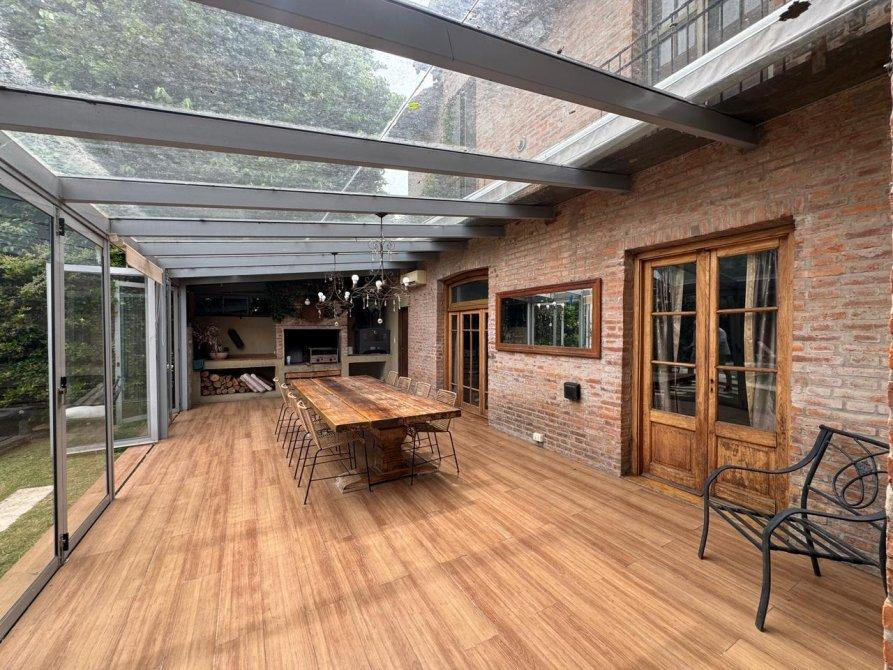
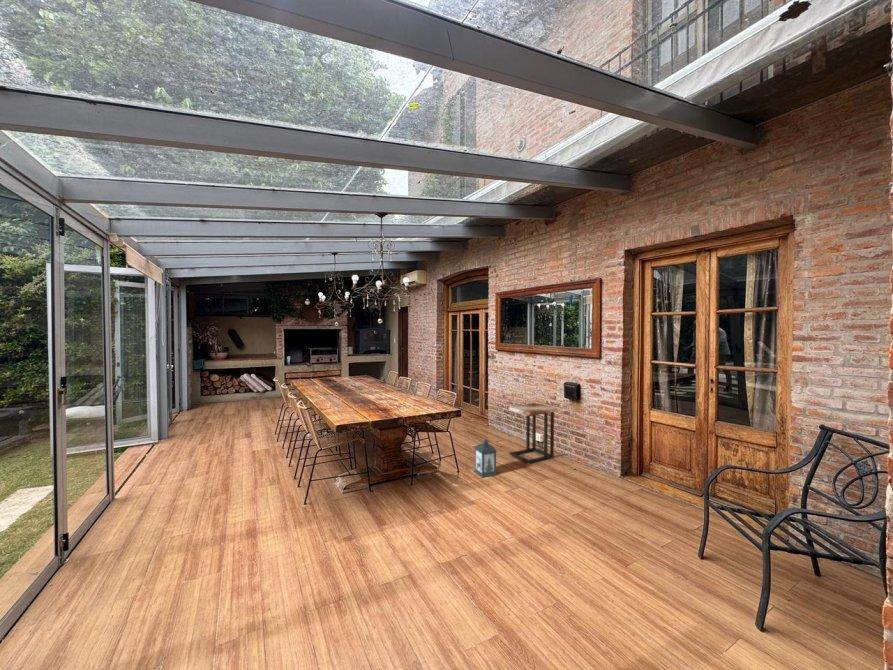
+ lantern [473,437,498,479]
+ side table [508,402,558,465]
